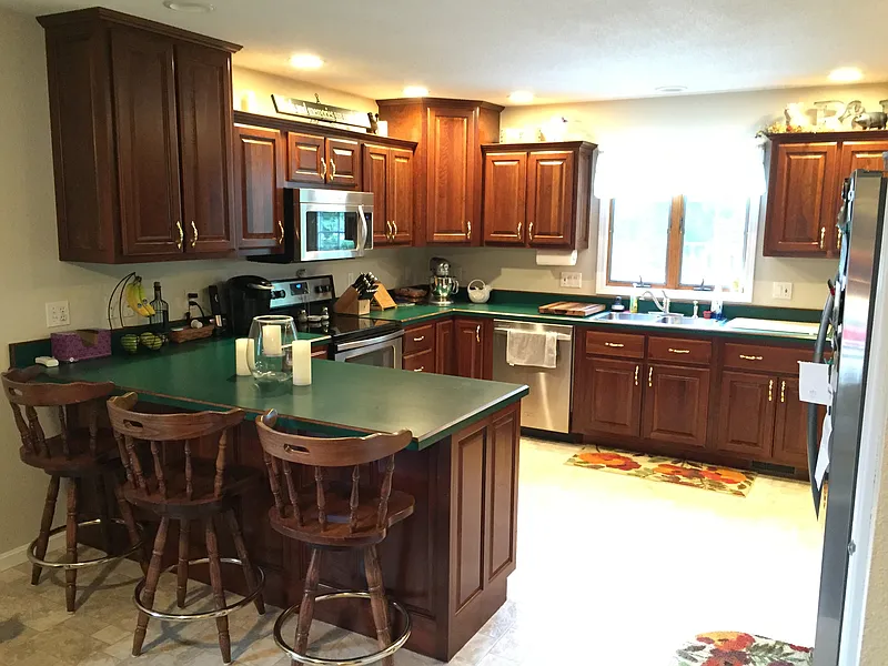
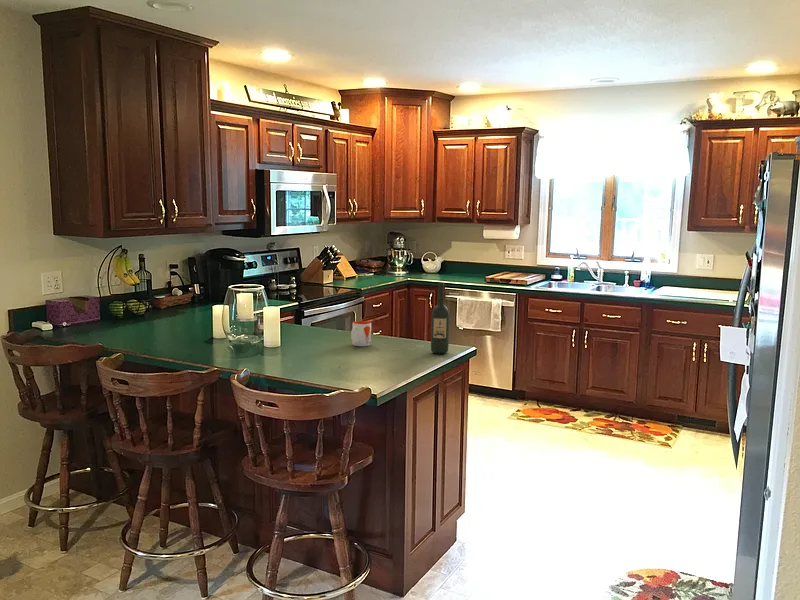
+ wine bottle [430,282,450,355]
+ mug [350,320,372,347]
